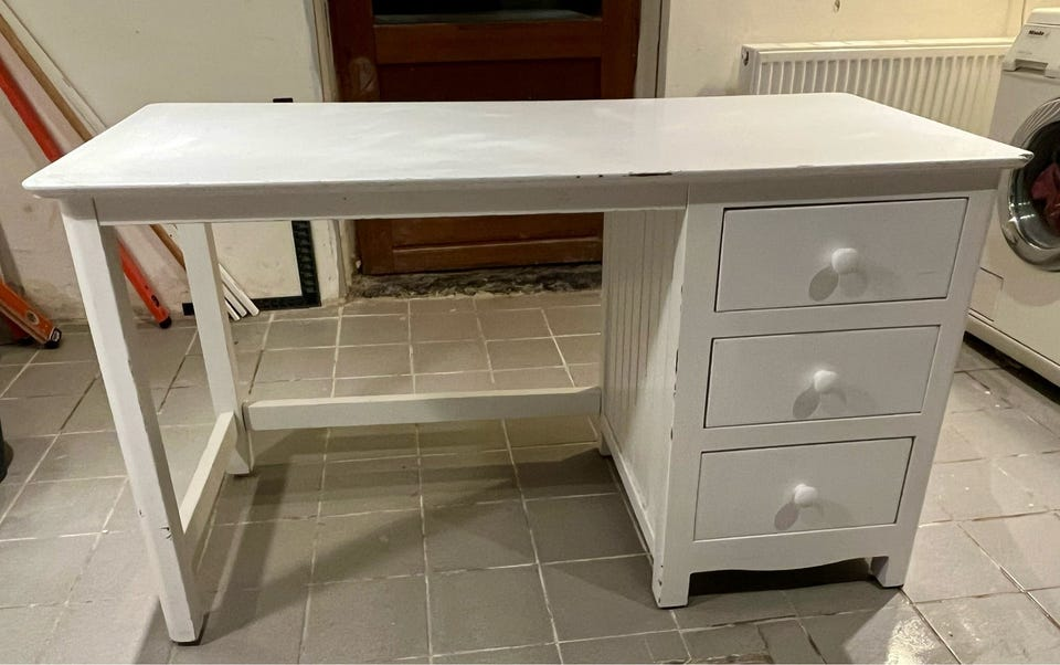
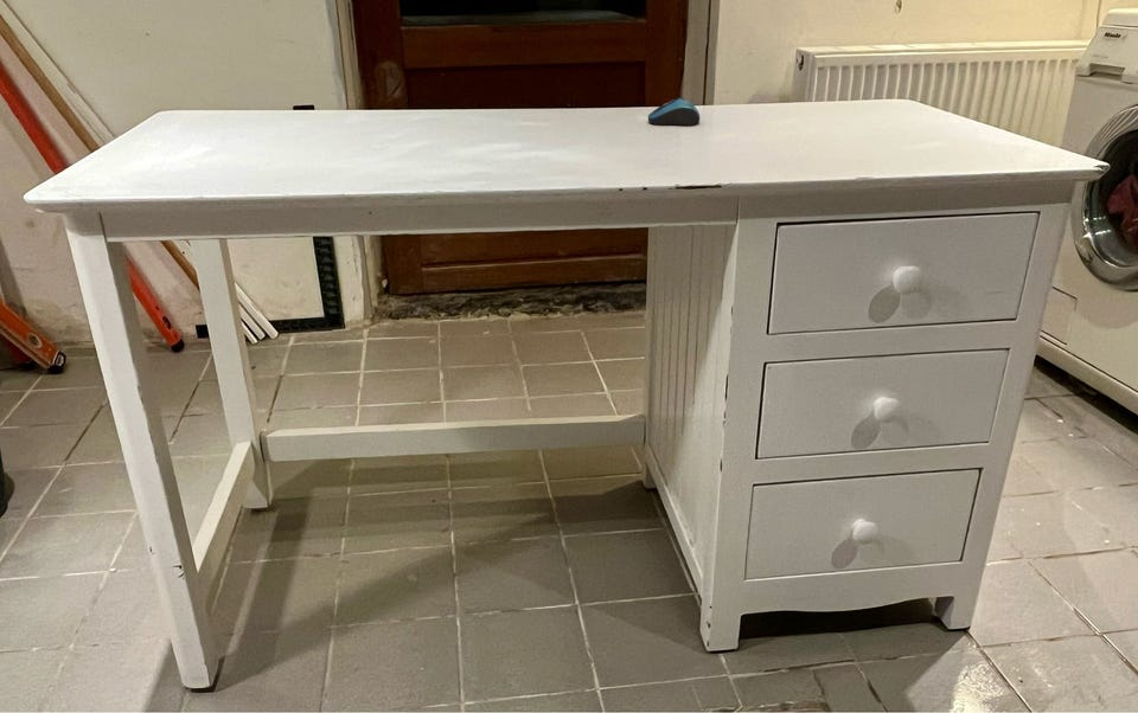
+ computer mouse [647,96,701,127]
